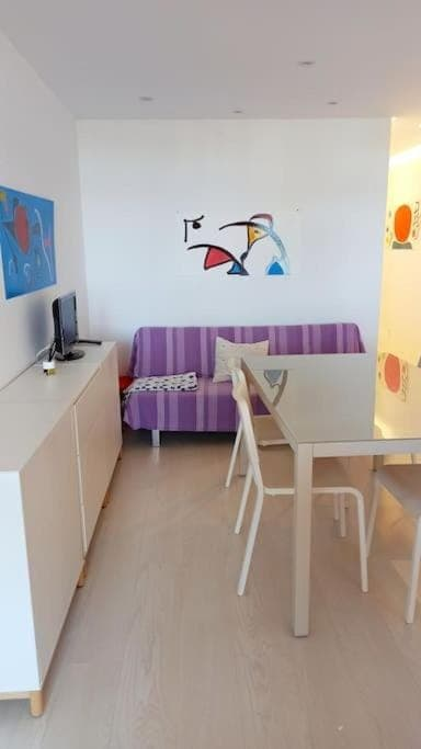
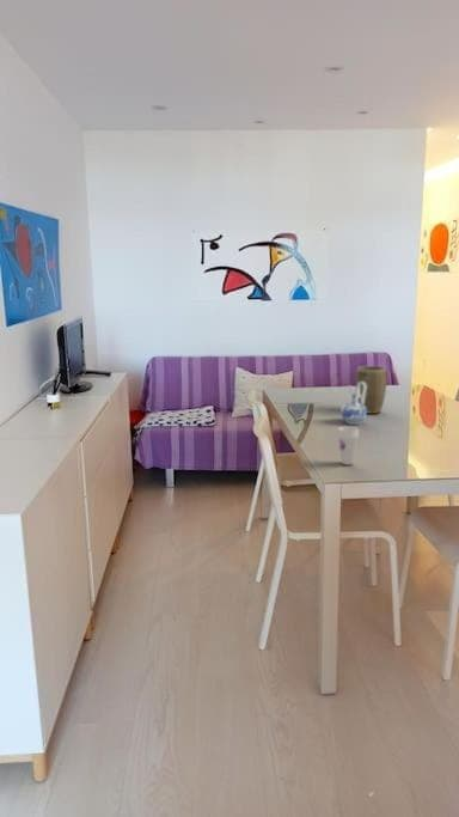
+ cup [337,426,360,467]
+ ceramic pitcher [339,382,368,426]
+ plant pot [355,365,387,415]
